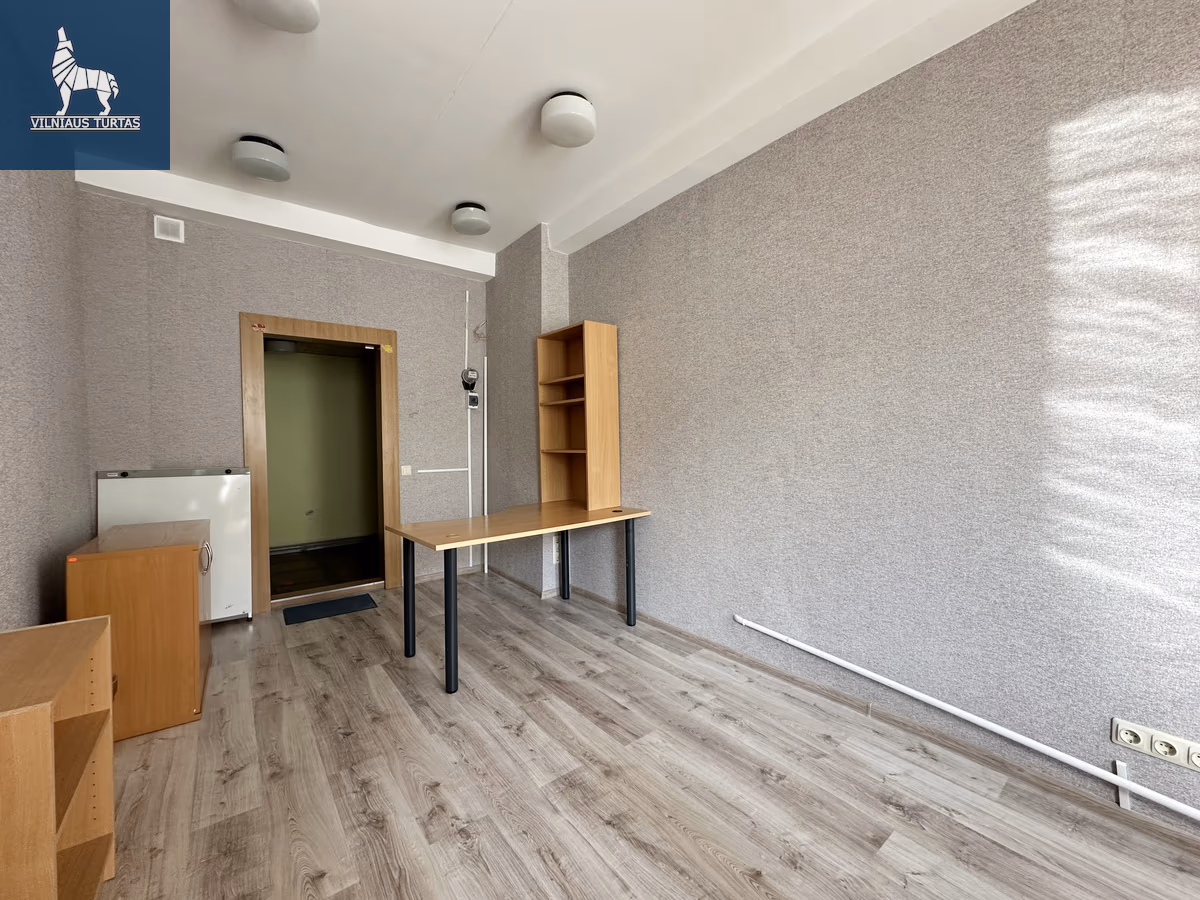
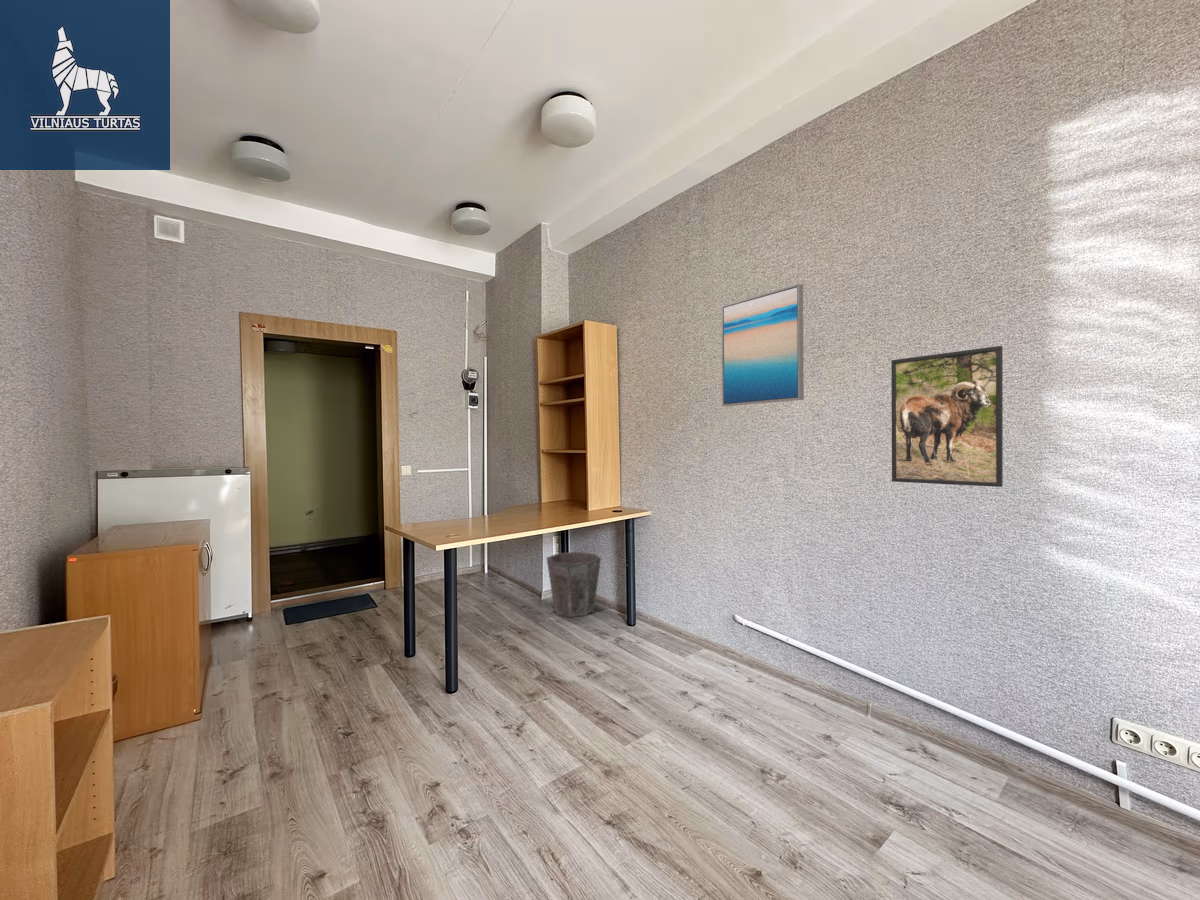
+ waste bin [546,551,602,618]
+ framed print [890,345,1004,488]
+ wall art [721,283,805,407]
